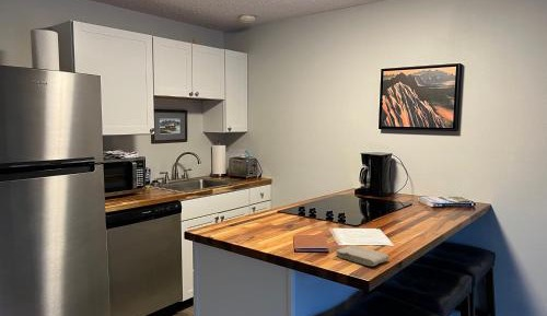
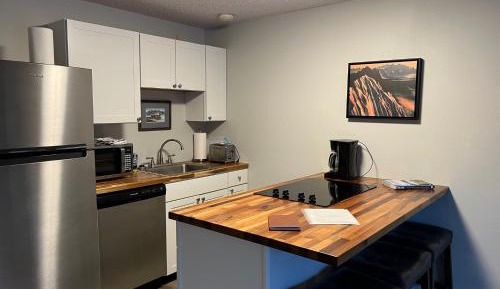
- washcloth [335,244,391,267]
